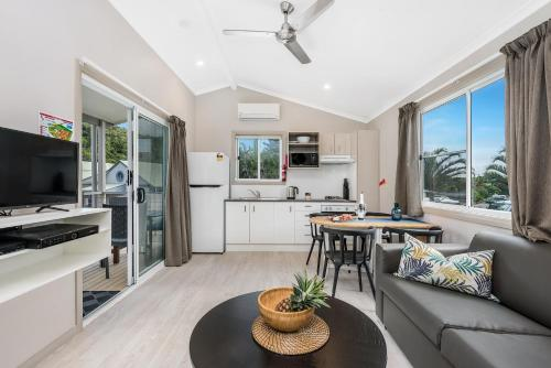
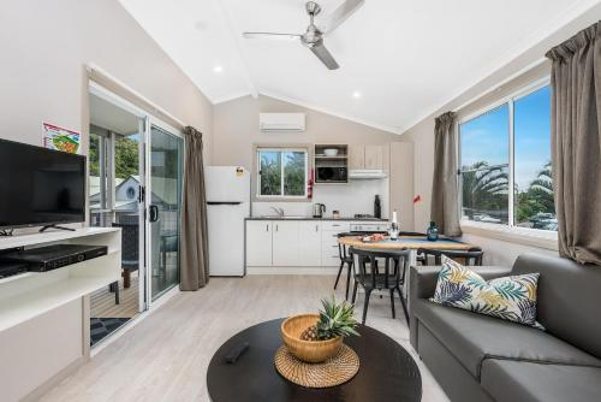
+ remote control [225,342,250,362]
